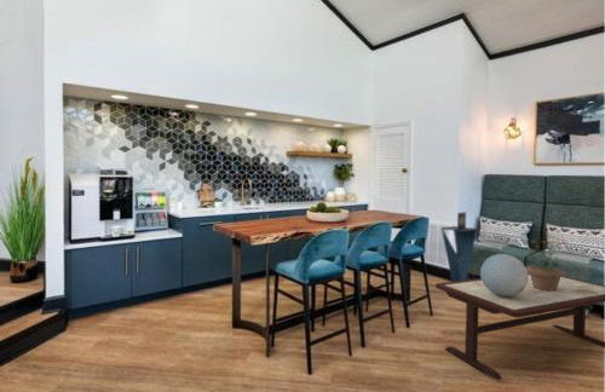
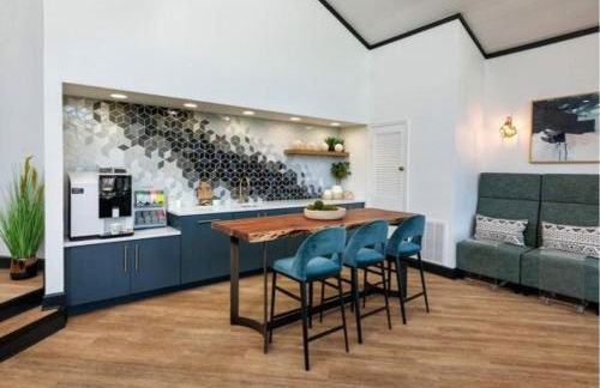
- coffee table [434,272,605,381]
- pedestal table [440,211,478,282]
- decorative orb [479,253,529,296]
- potted plant [525,237,574,292]
